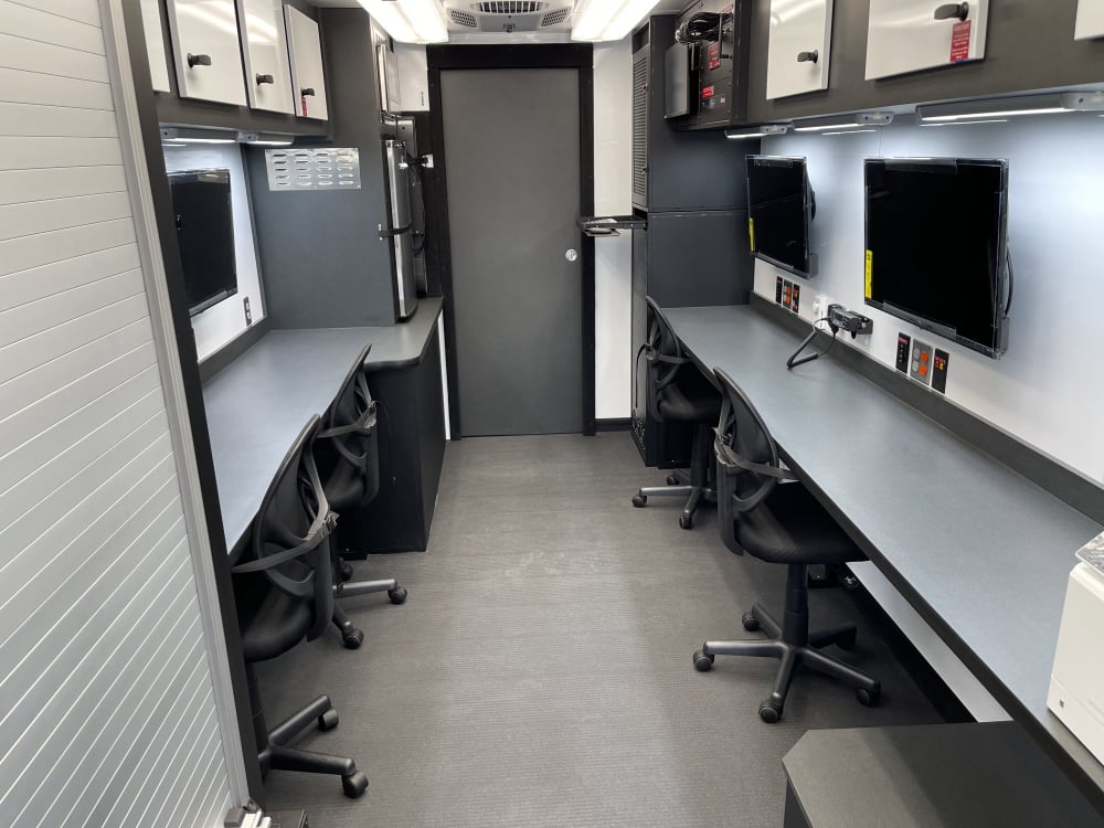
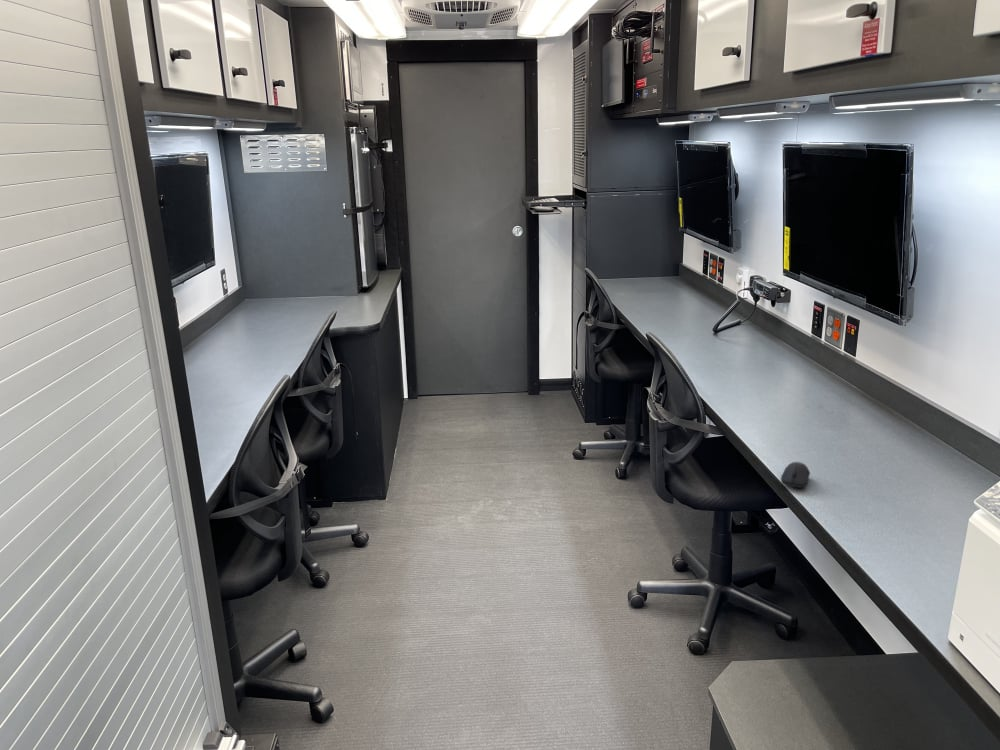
+ computer mouse [780,461,811,489]
